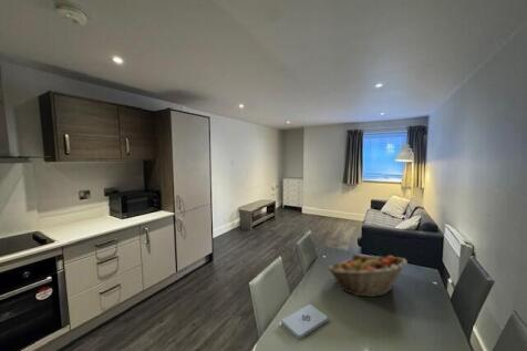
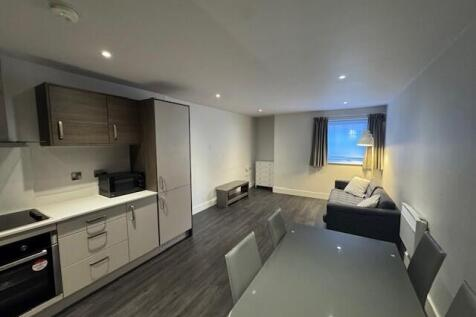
- fruit basket [327,254,409,298]
- notepad [280,303,329,340]
